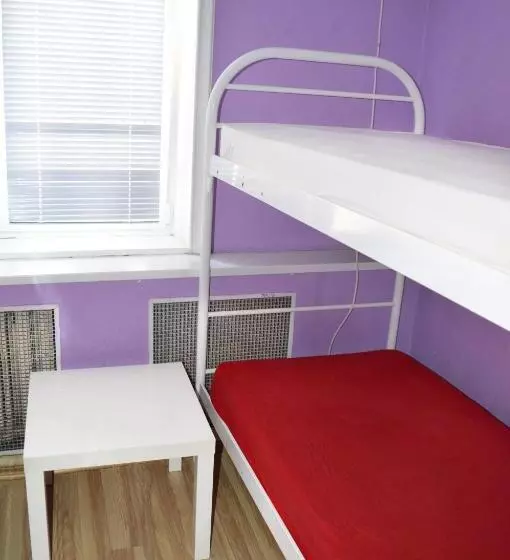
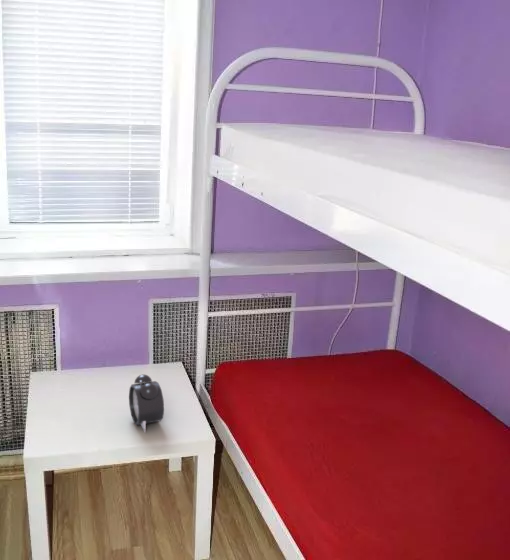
+ alarm clock [128,374,165,433]
